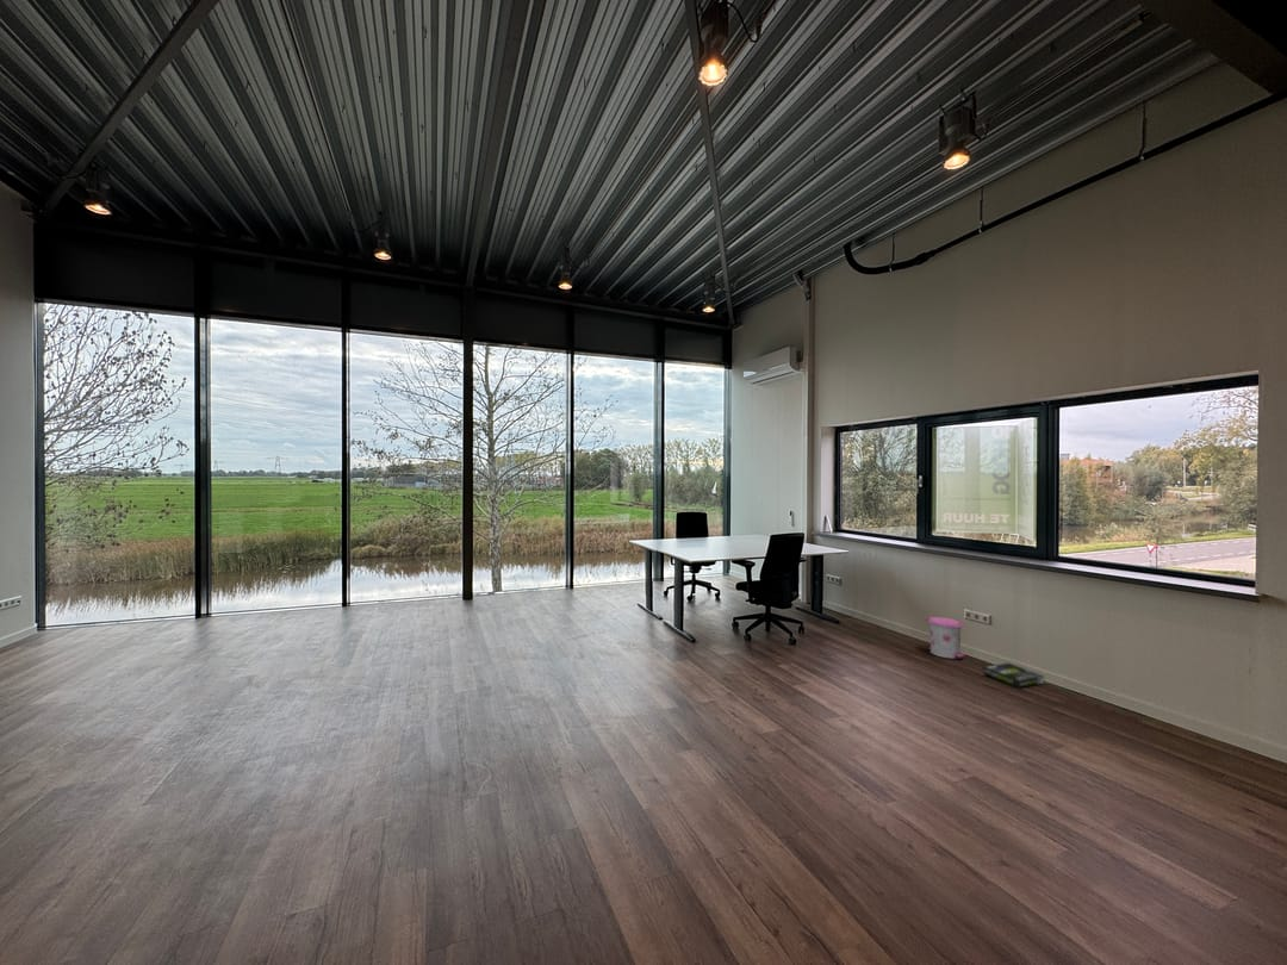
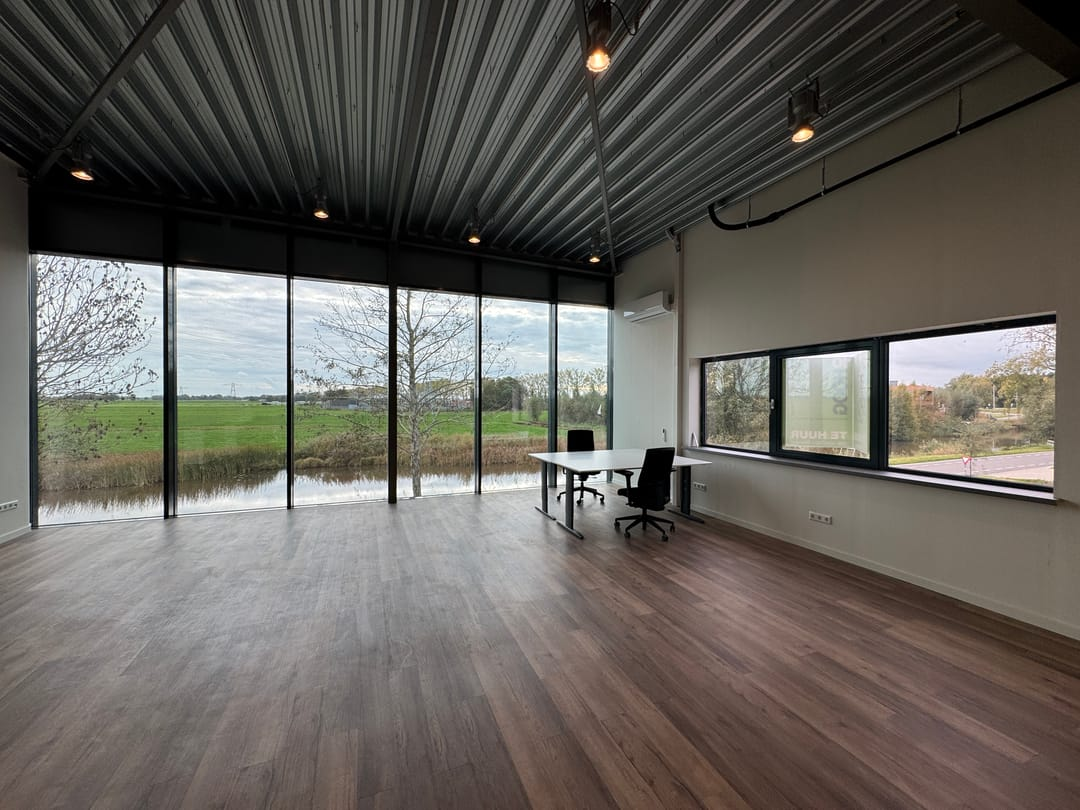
- trash can [925,616,966,660]
- box [983,661,1046,689]
